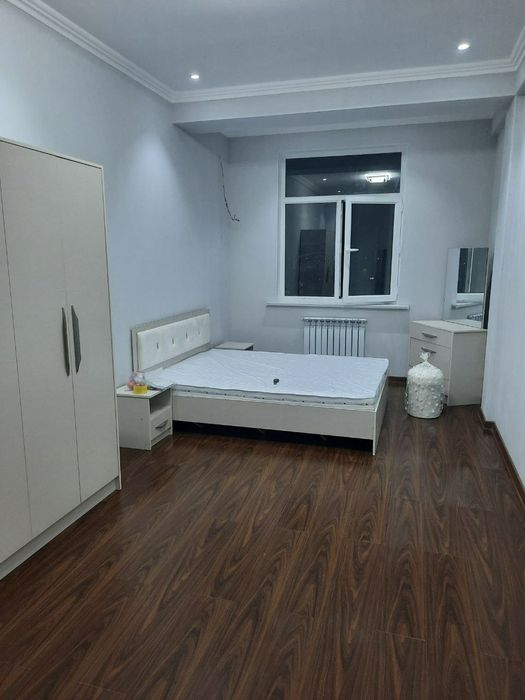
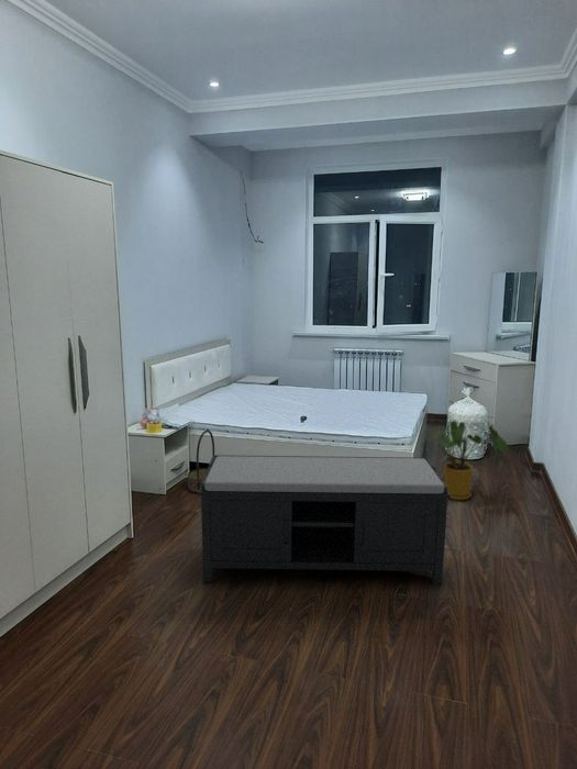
+ house plant [420,420,509,501]
+ basket [187,430,215,494]
+ bench [198,454,451,586]
